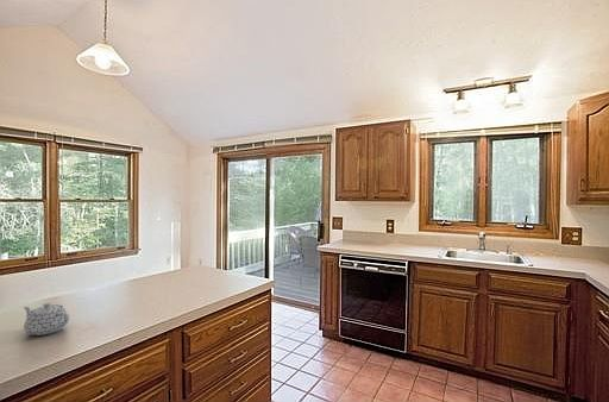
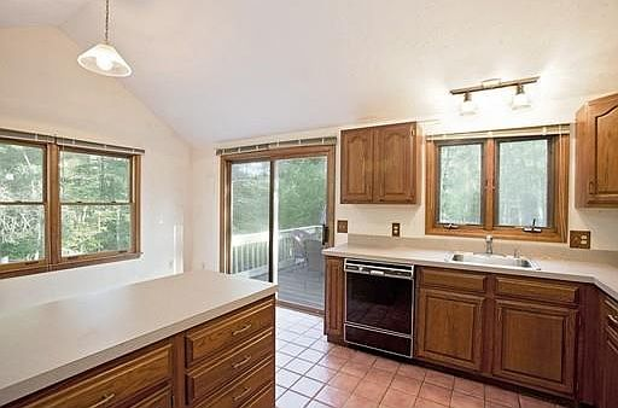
- teapot [23,302,70,337]
